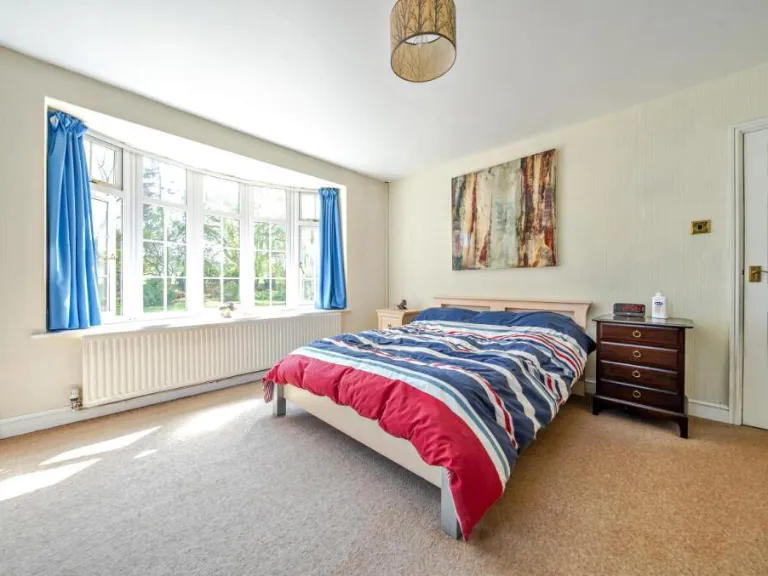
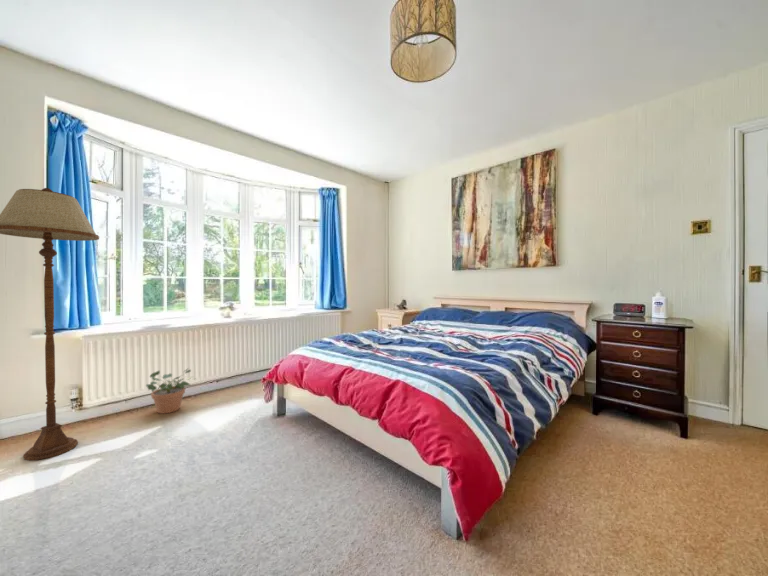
+ floor lamp [0,187,100,462]
+ potted plant [145,367,195,415]
